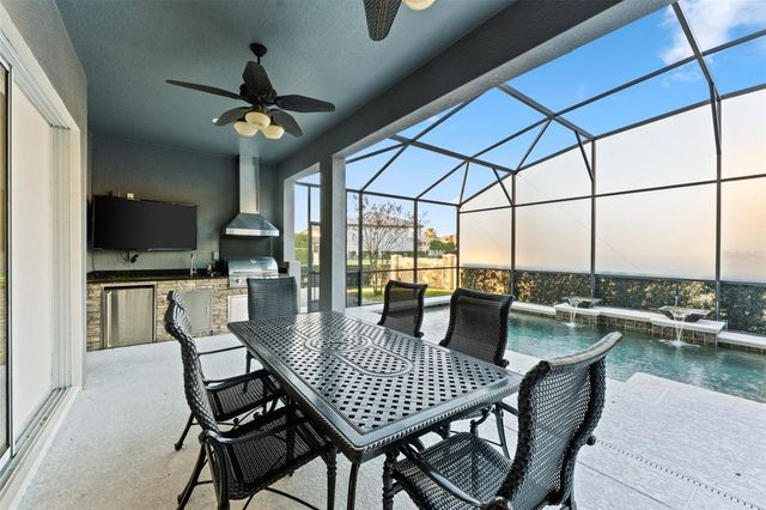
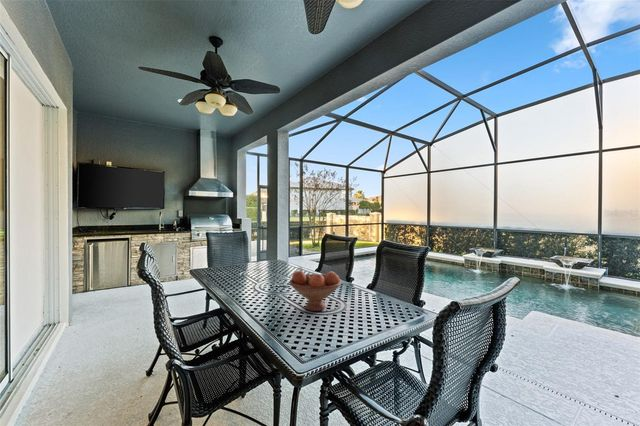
+ fruit bowl [288,270,343,312]
